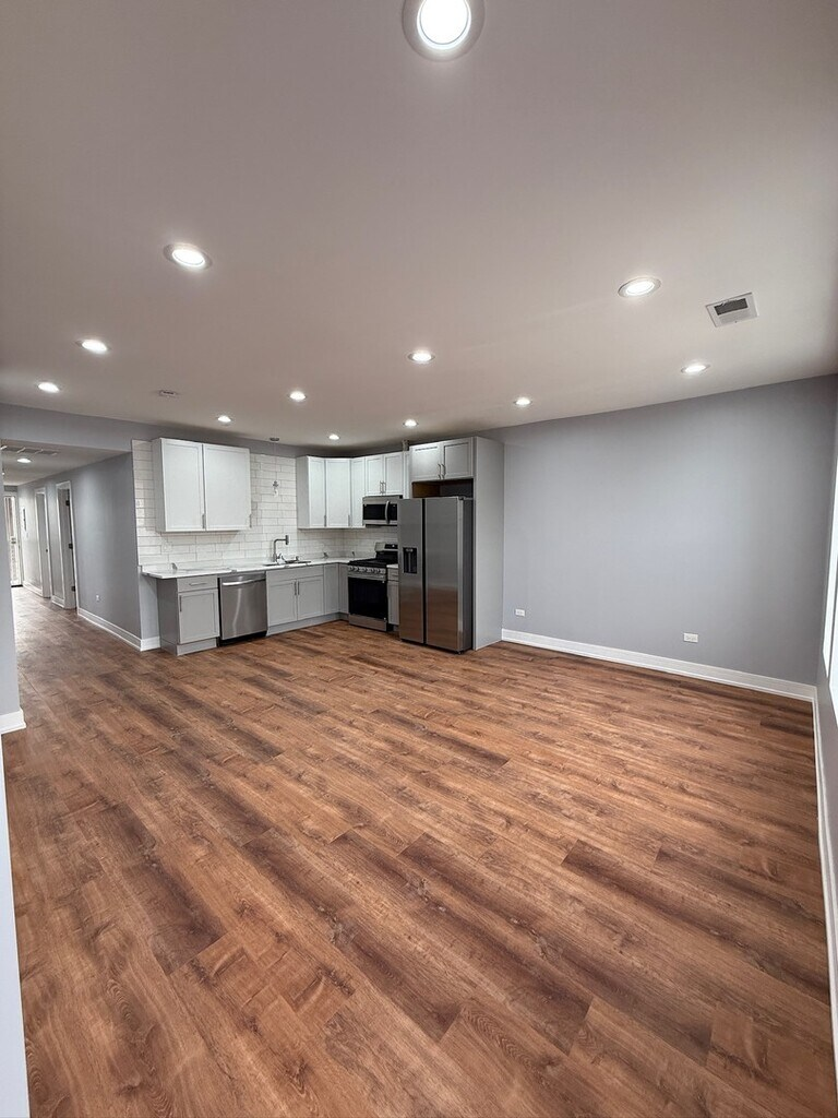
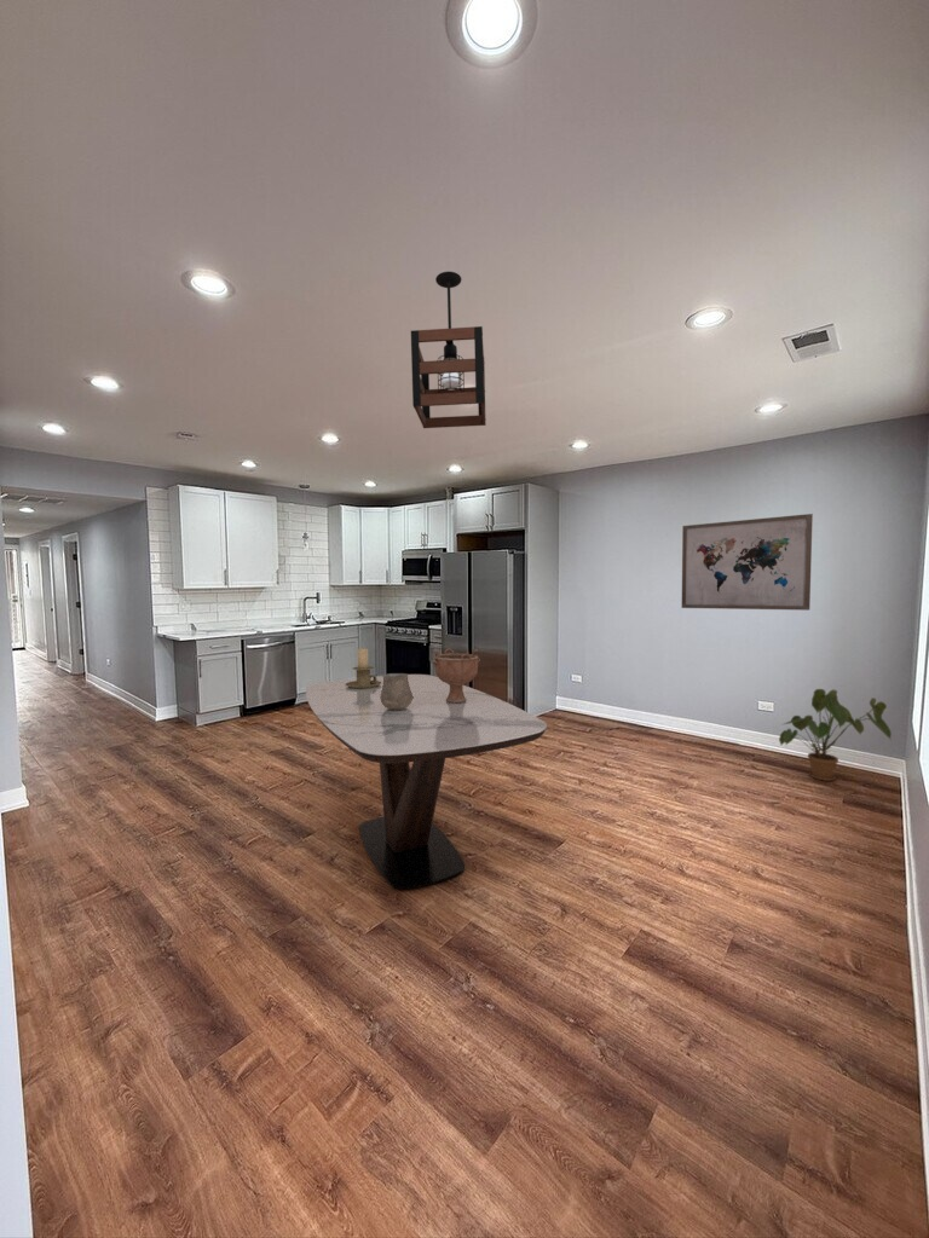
+ house plant [778,688,893,782]
+ pendant light [410,271,487,429]
+ candle holder [346,647,381,688]
+ wall art [681,513,814,612]
+ dining table [305,673,548,891]
+ ceramic cup [380,672,414,710]
+ decorative bowl [431,646,481,704]
